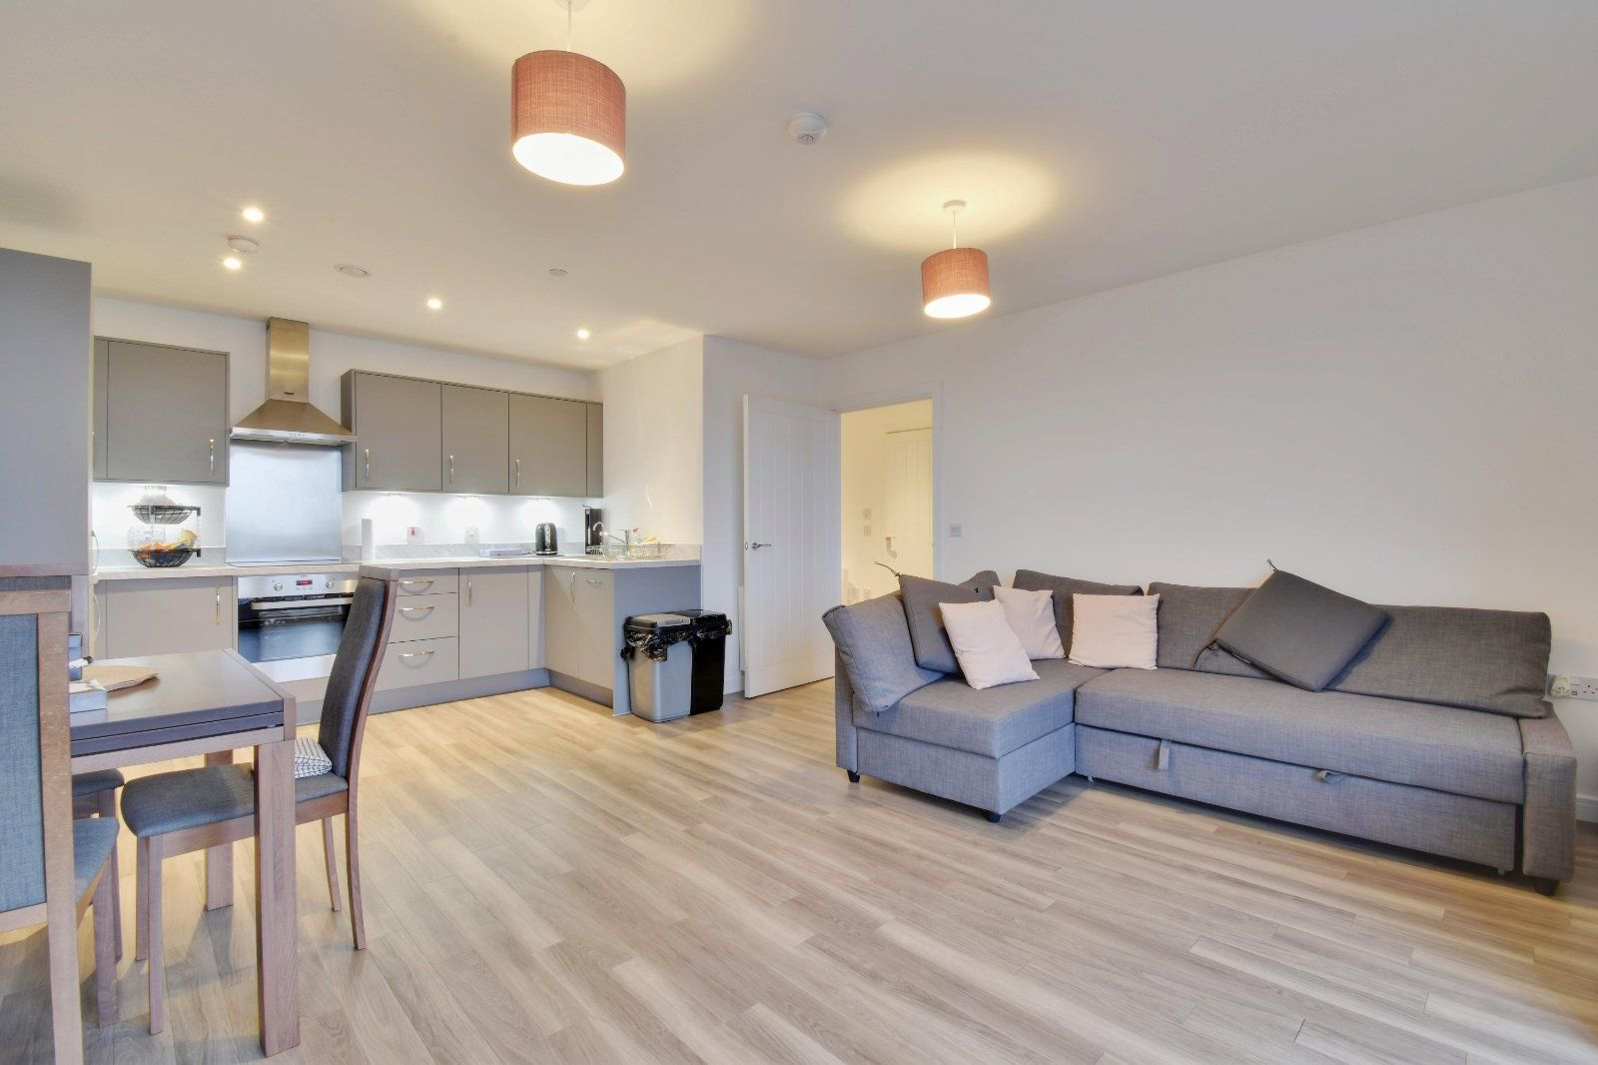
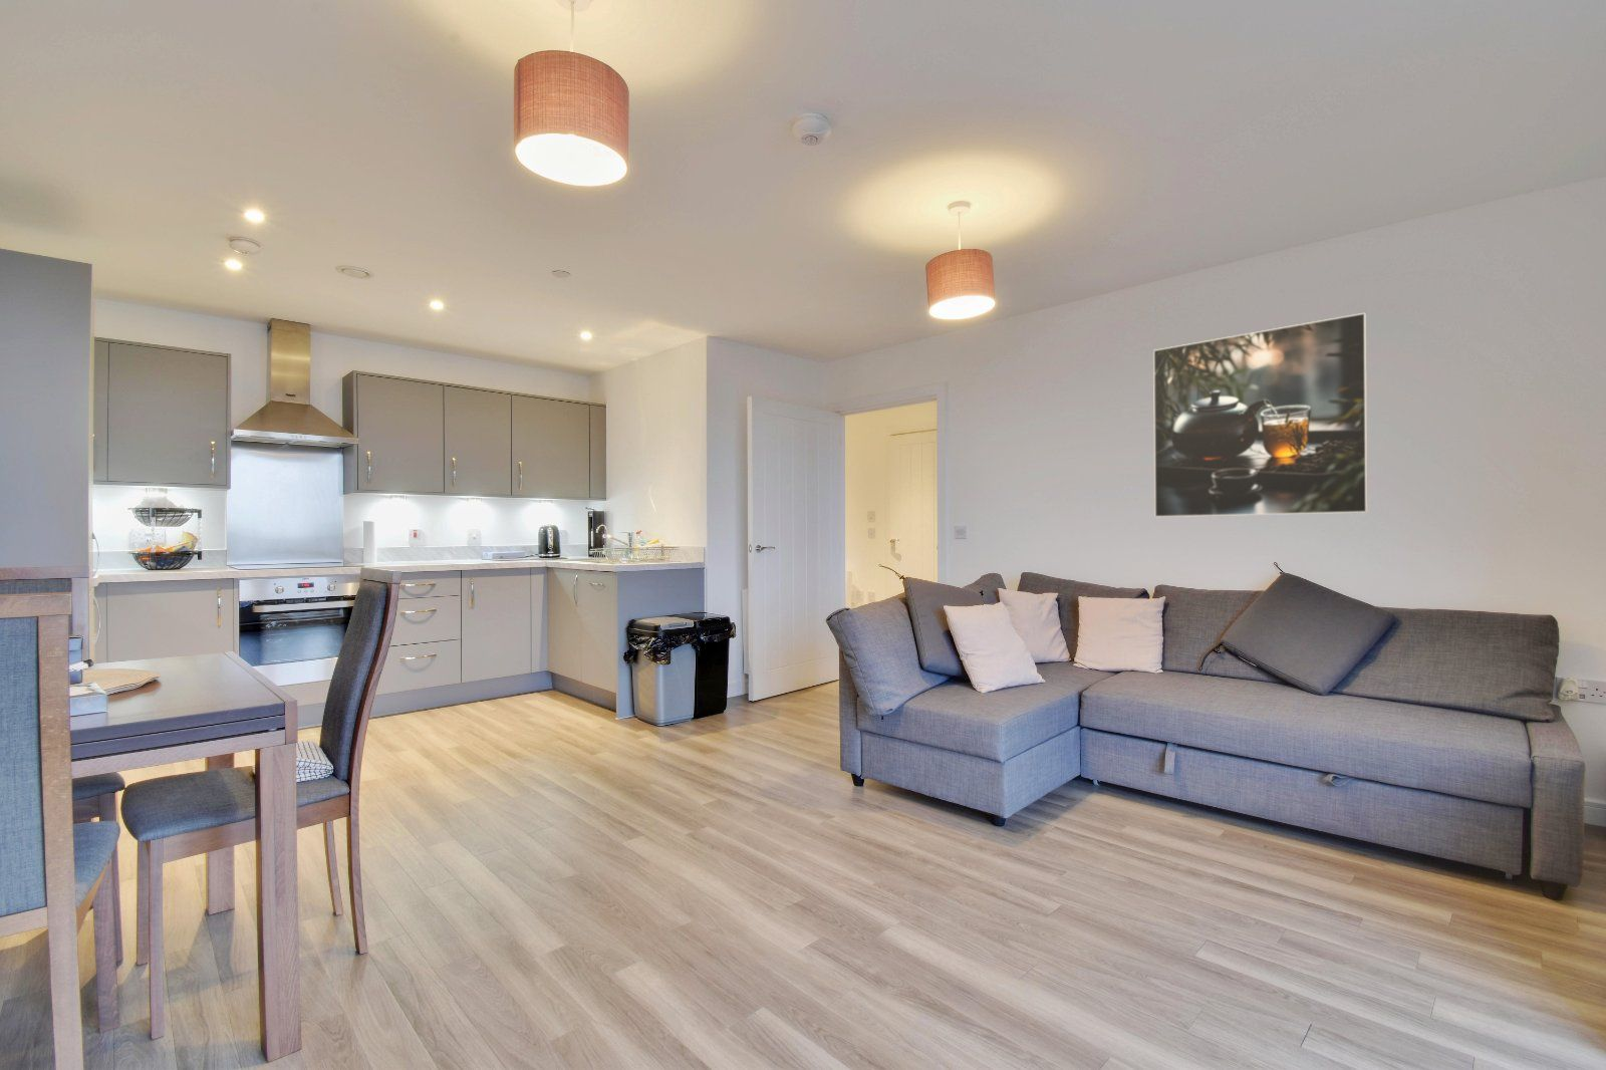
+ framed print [1152,312,1370,518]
